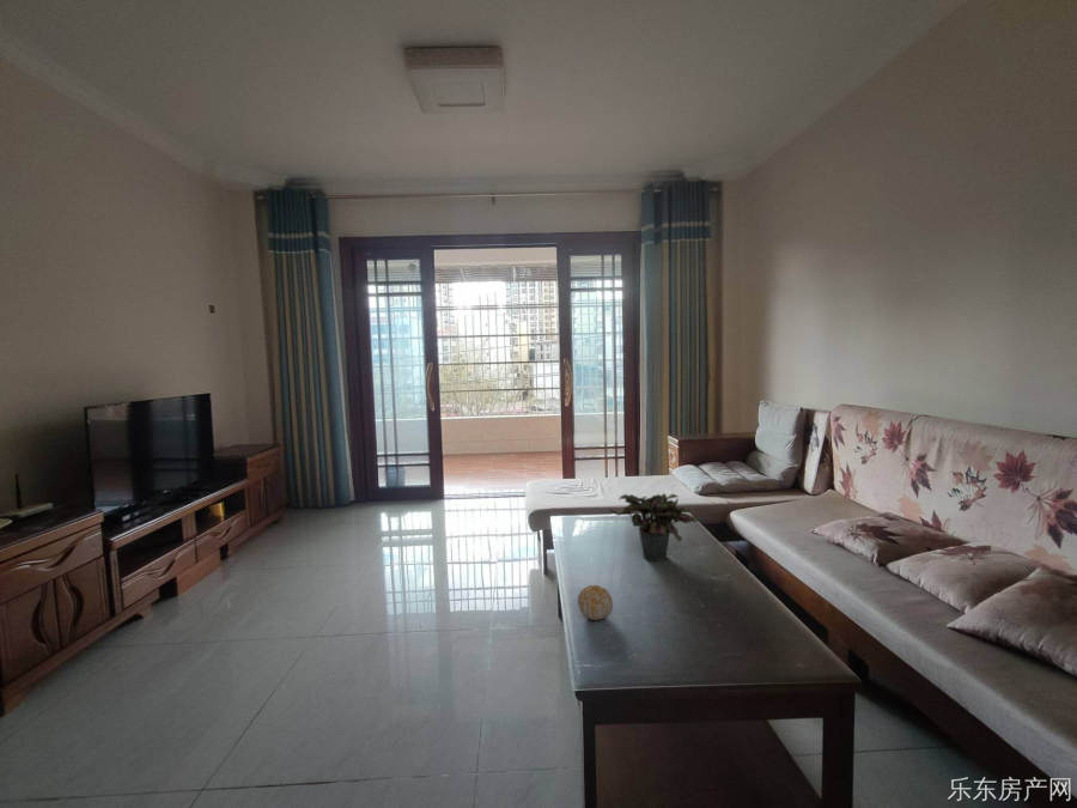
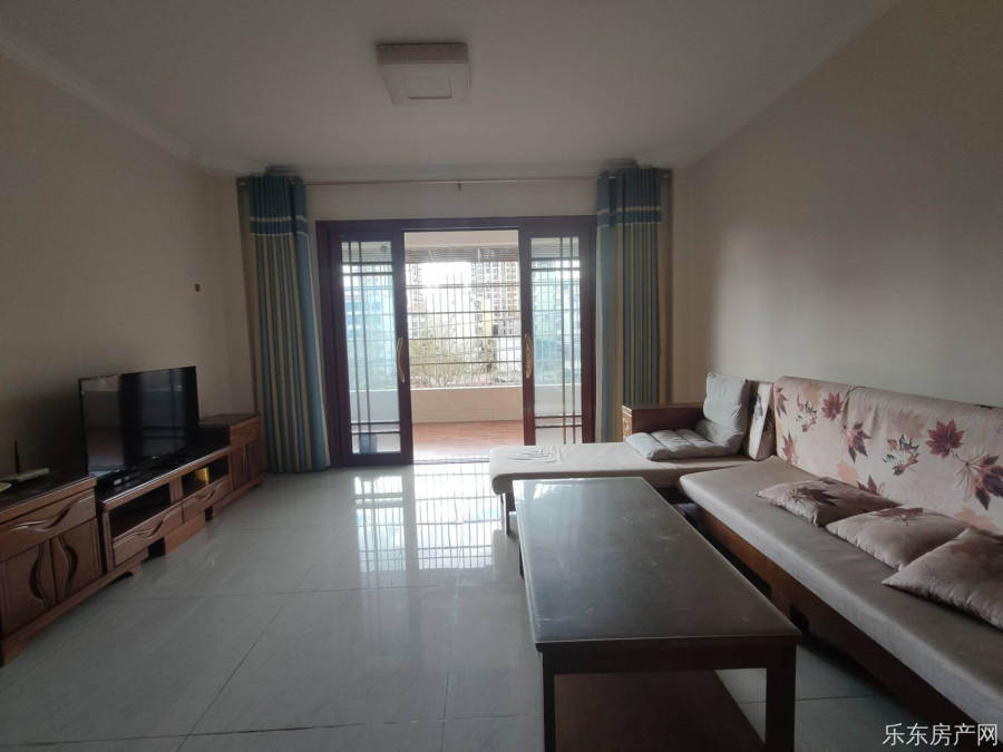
- potted plant [607,492,705,563]
- fruit [577,584,614,621]
